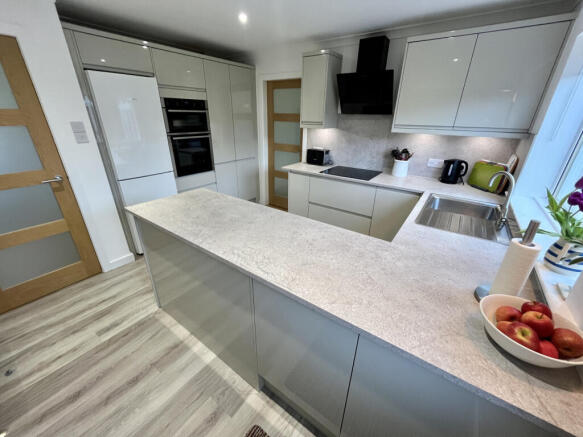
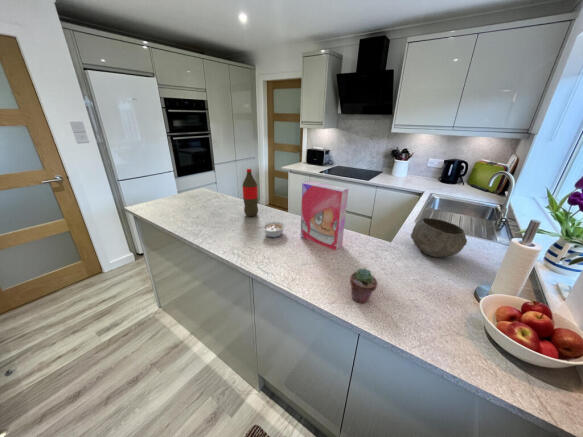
+ bowl [410,217,468,258]
+ cereal box [299,180,349,251]
+ bottle [241,168,259,218]
+ legume [257,220,287,238]
+ potted succulent [349,267,379,305]
